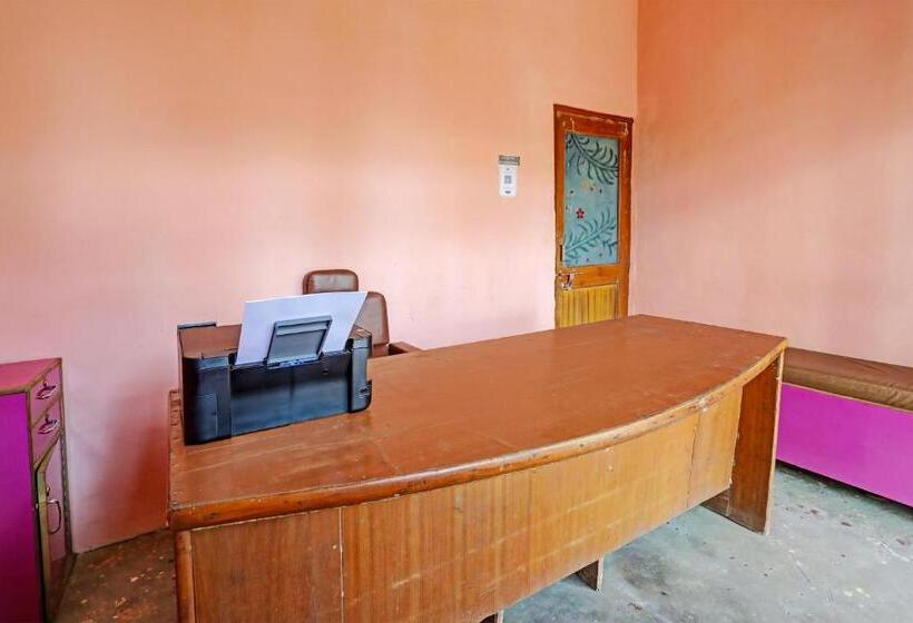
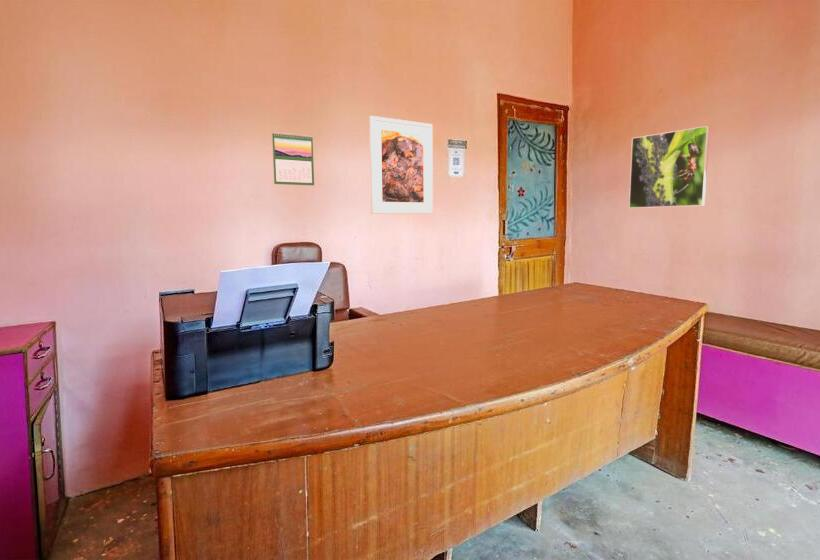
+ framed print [628,125,711,209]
+ calendar [271,131,315,186]
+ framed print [368,115,434,215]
